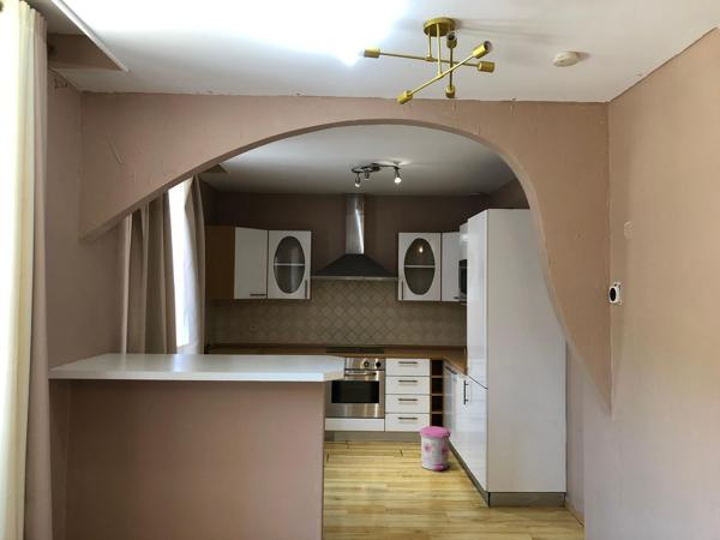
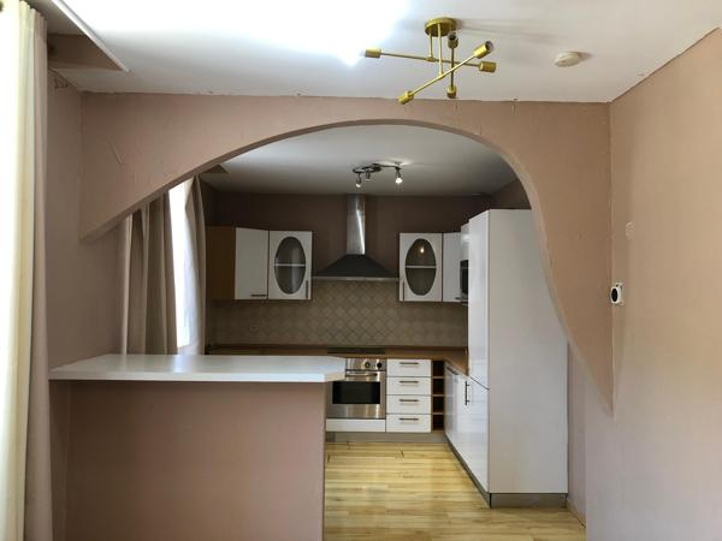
- trash can [419,425,452,473]
